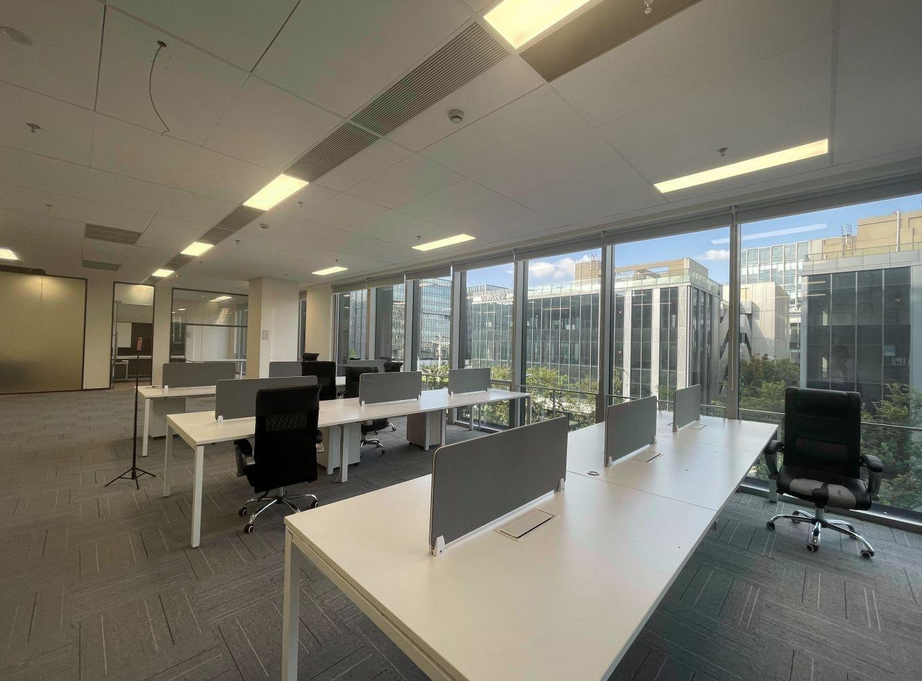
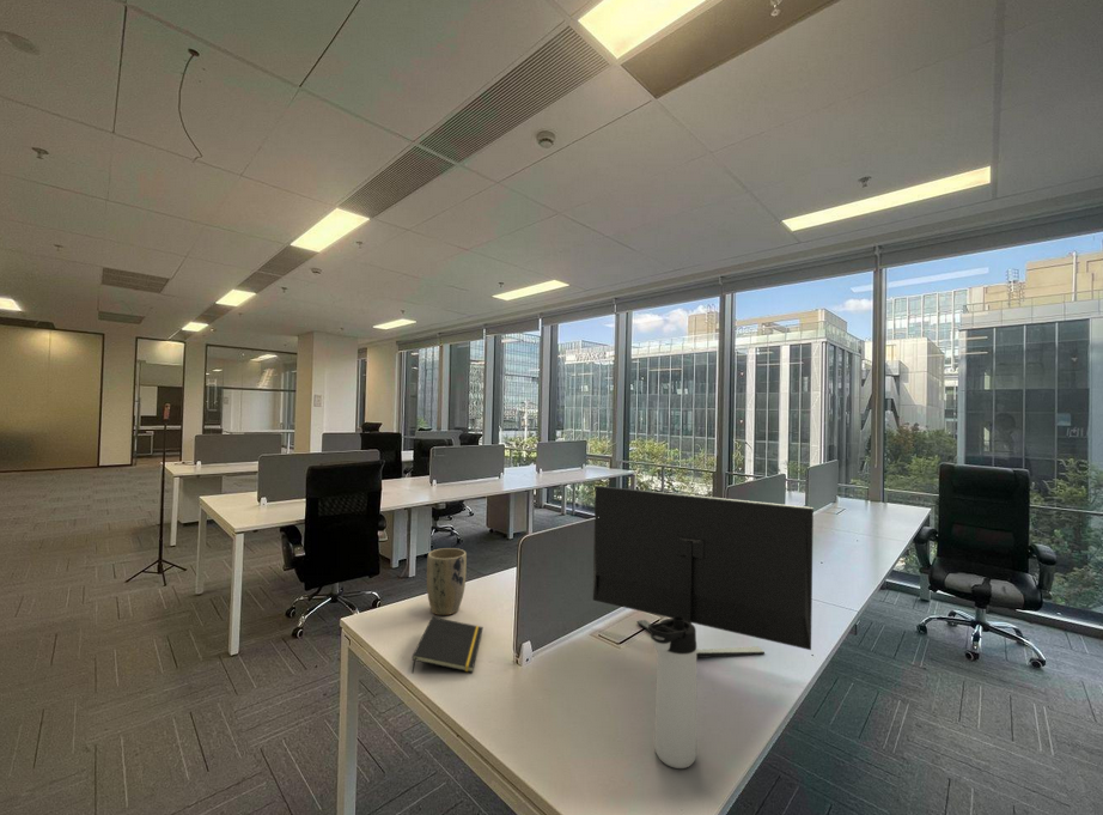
+ plant pot [426,547,468,616]
+ notepad [410,615,485,675]
+ thermos bottle [647,616,697,770]
+ monitor [592,485,815,659]
